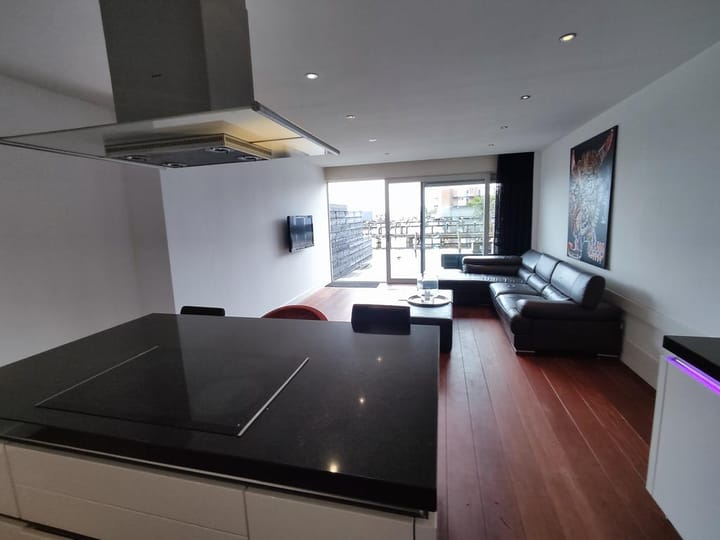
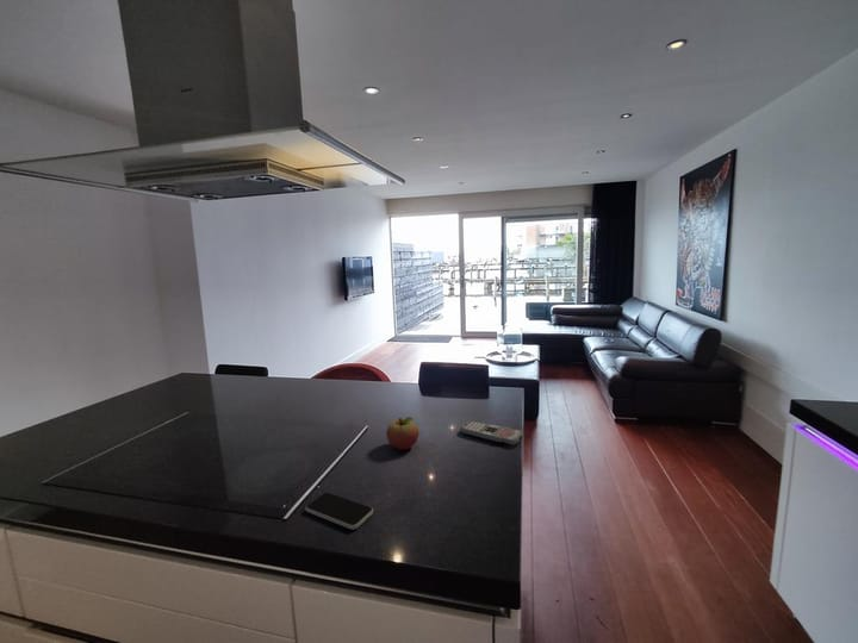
+ remote control [459,420,524,447]
+ fruit [385,416,421,451]
+ smartphone [304,492,374,531]
